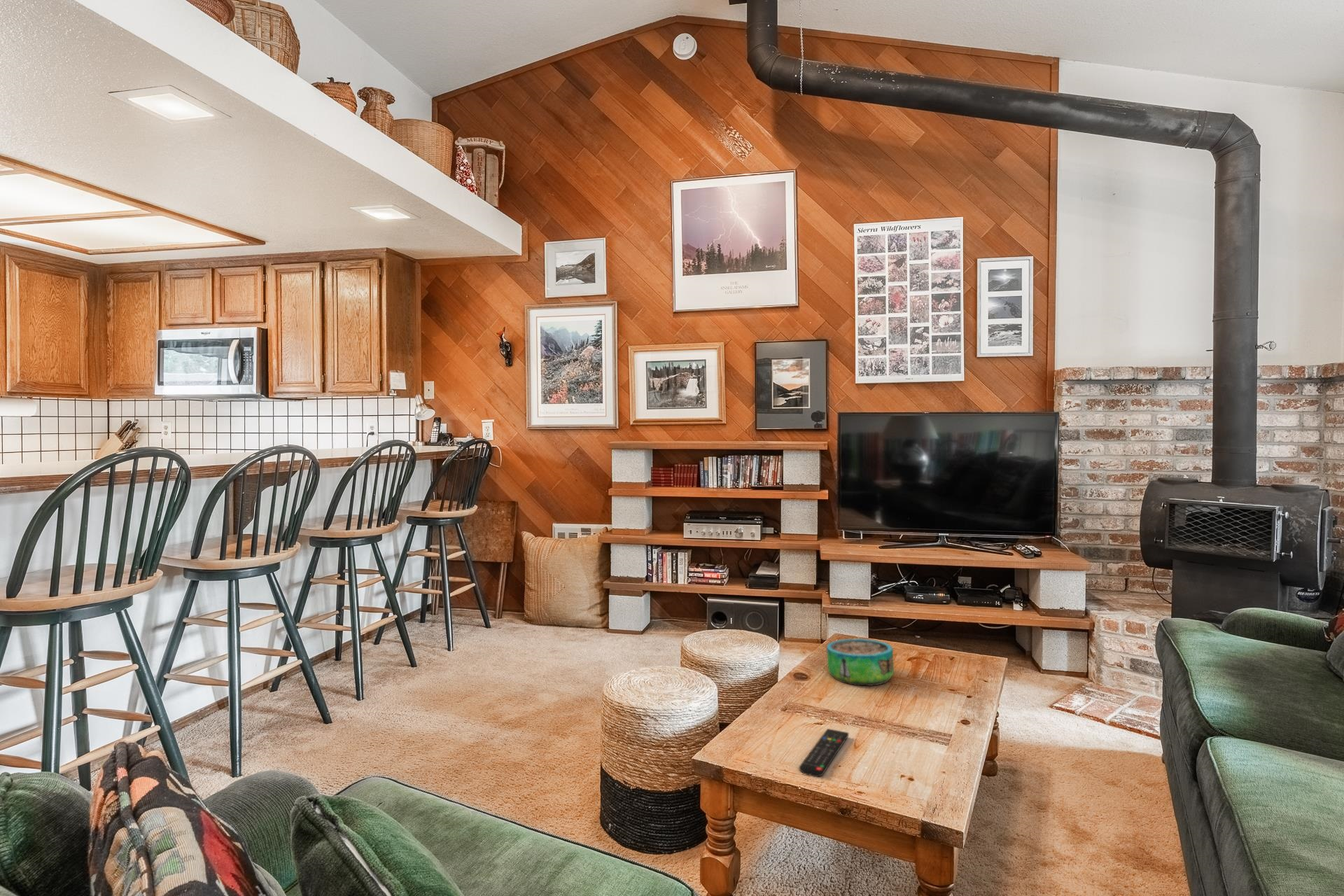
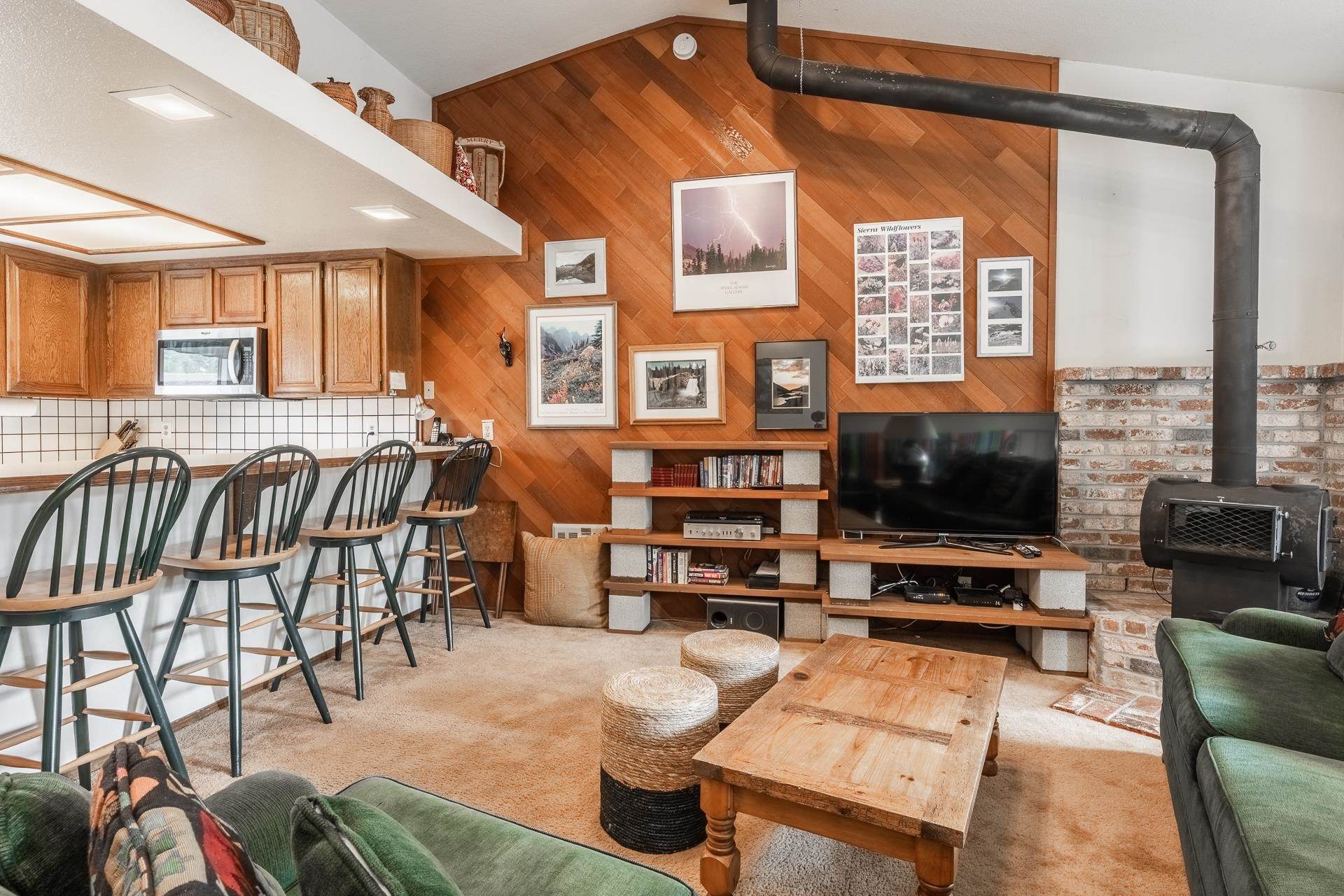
- remote control [799,728,849,778]
- decorative bowl [826,638,895,687]
